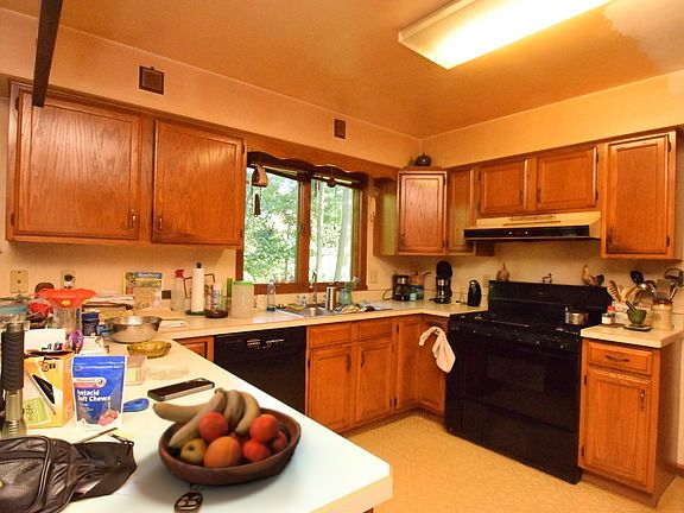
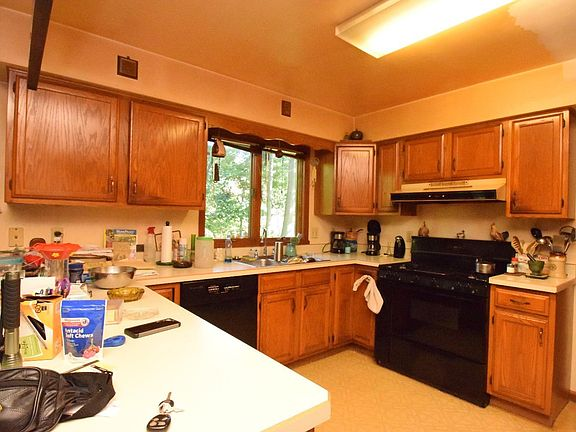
- fruit bowl [152,386,303,487]
